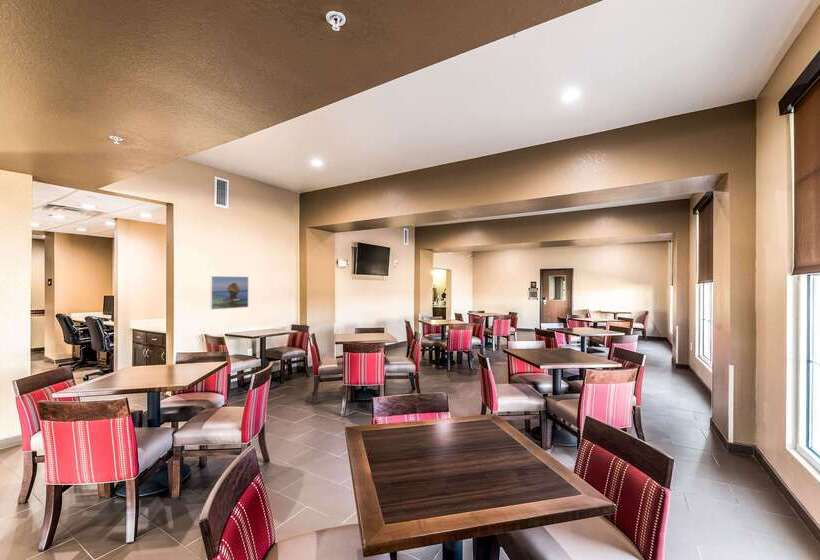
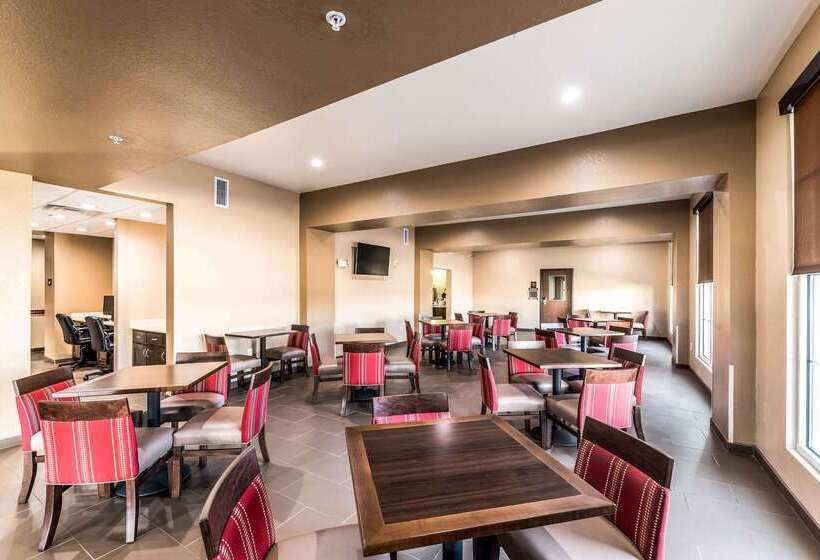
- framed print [209,275,249,310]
